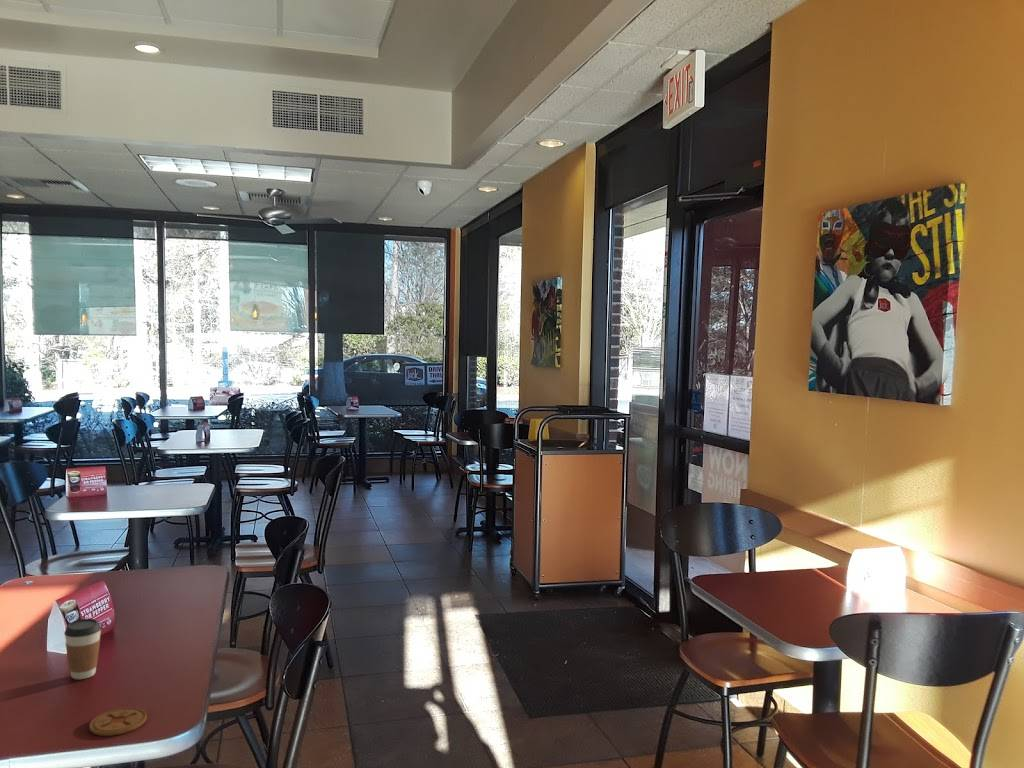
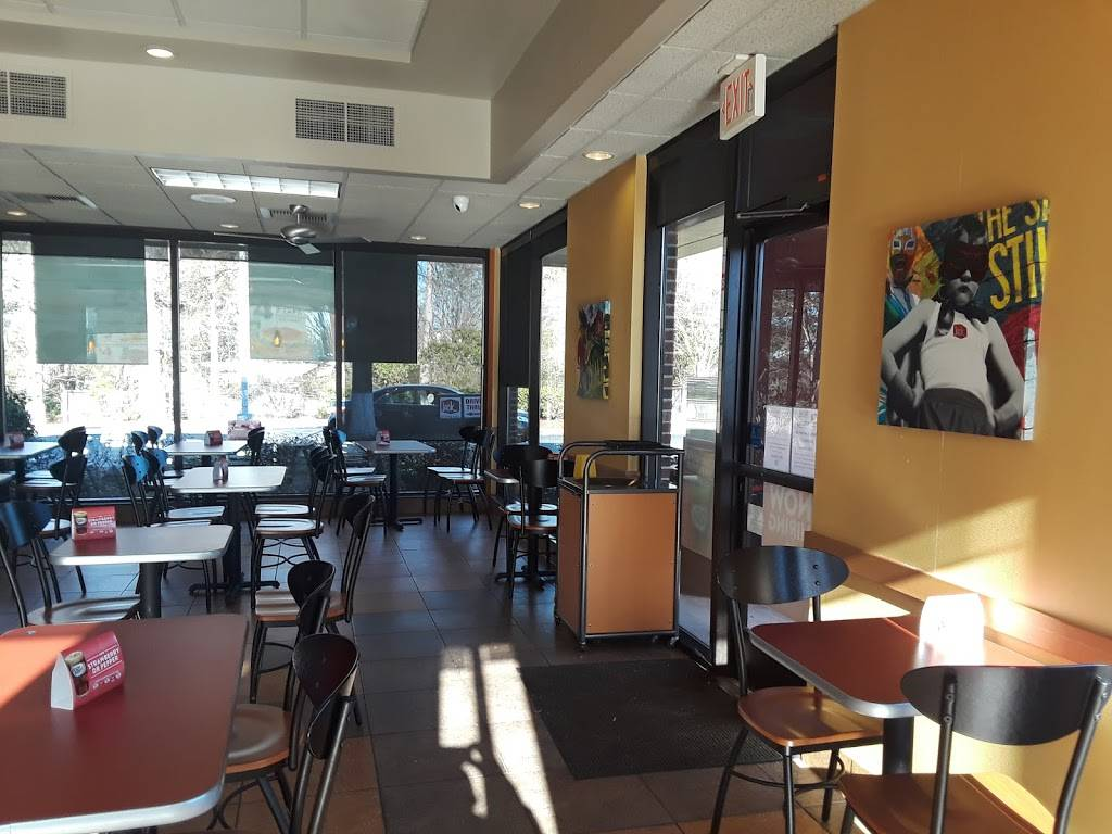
- coaster [88,707,148,737]
- coffee cup [63,617,102,680]
